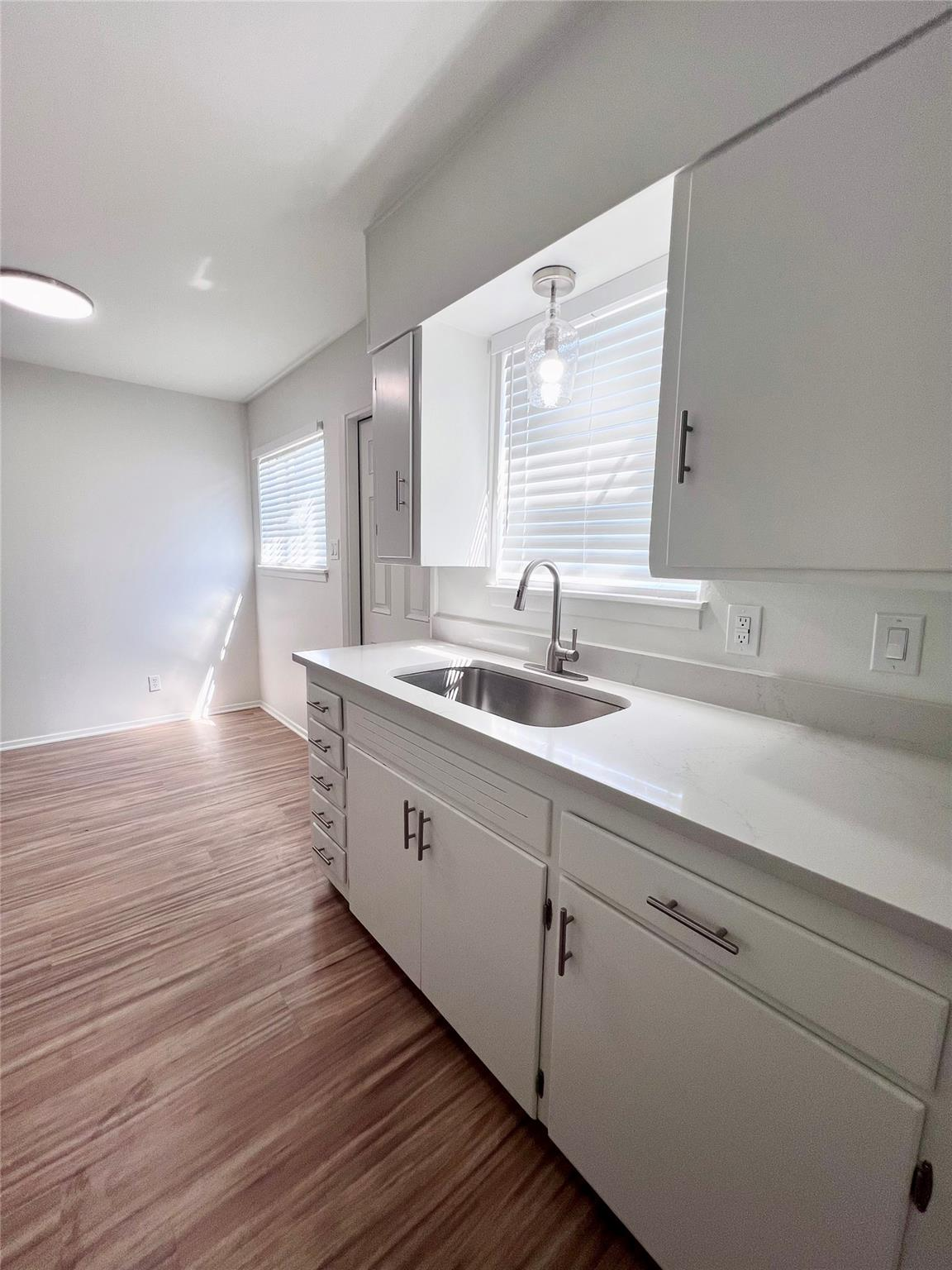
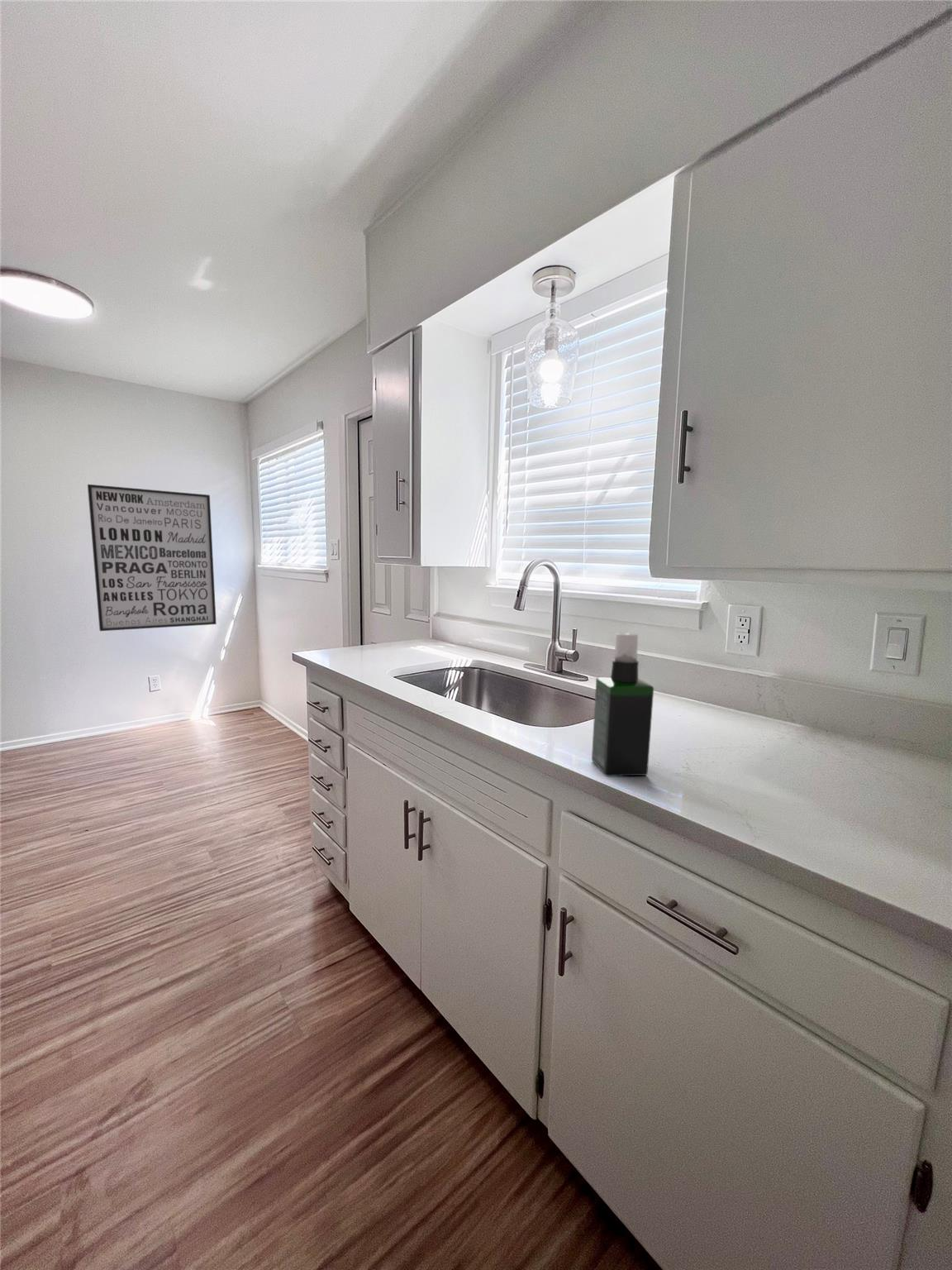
+ spray bottle [591,632,654,777]
+ wall art [87,484,217,632]
